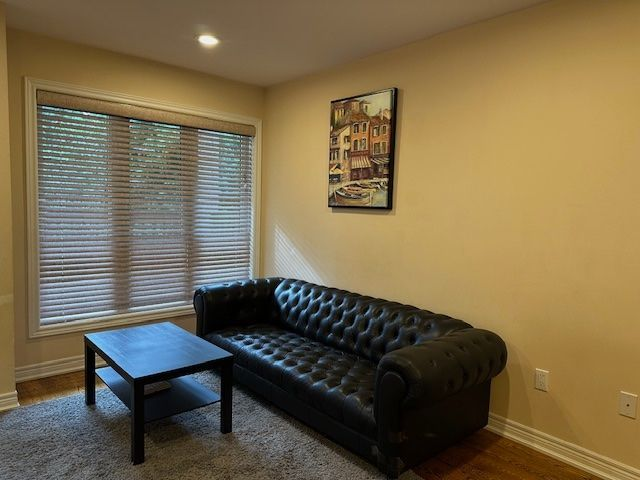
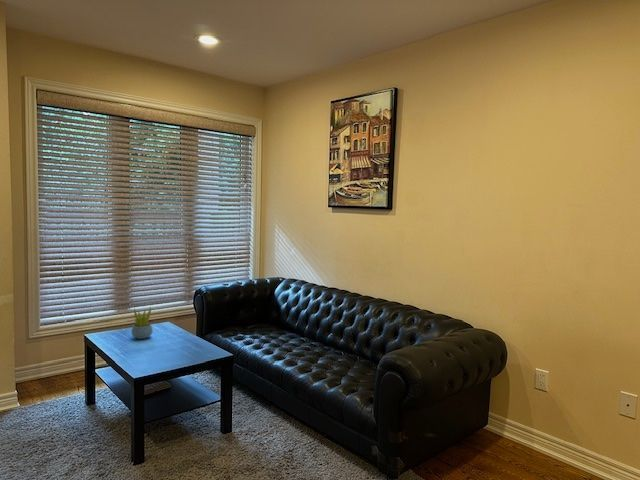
+ succulent plant [130,305,154,340]
